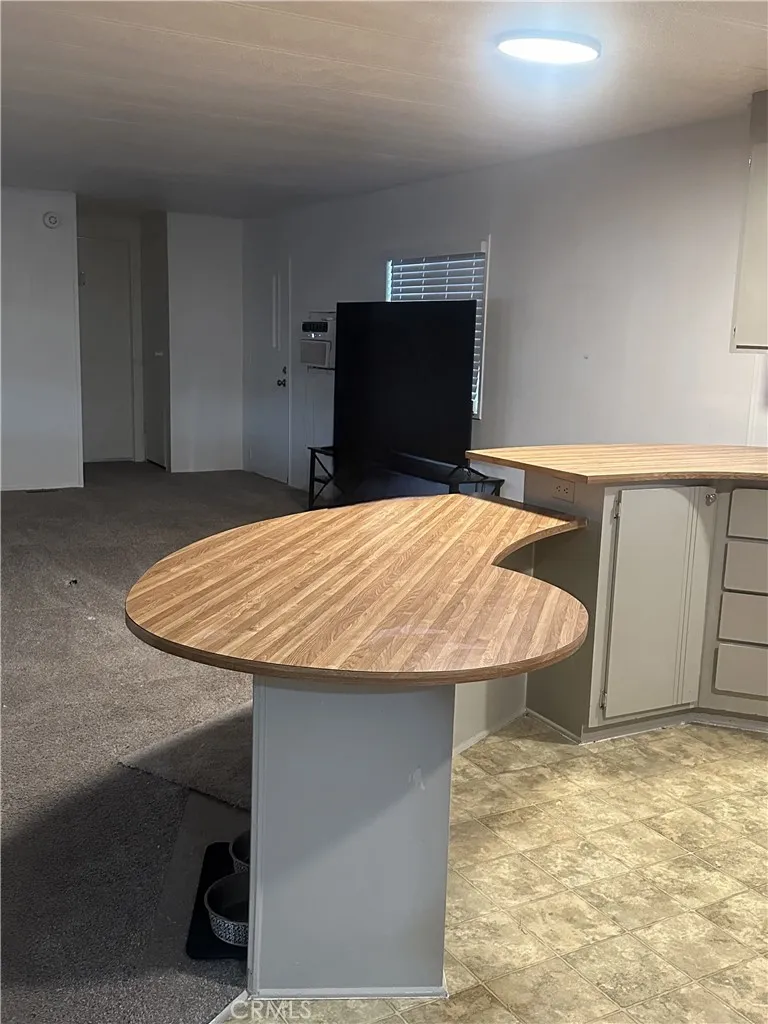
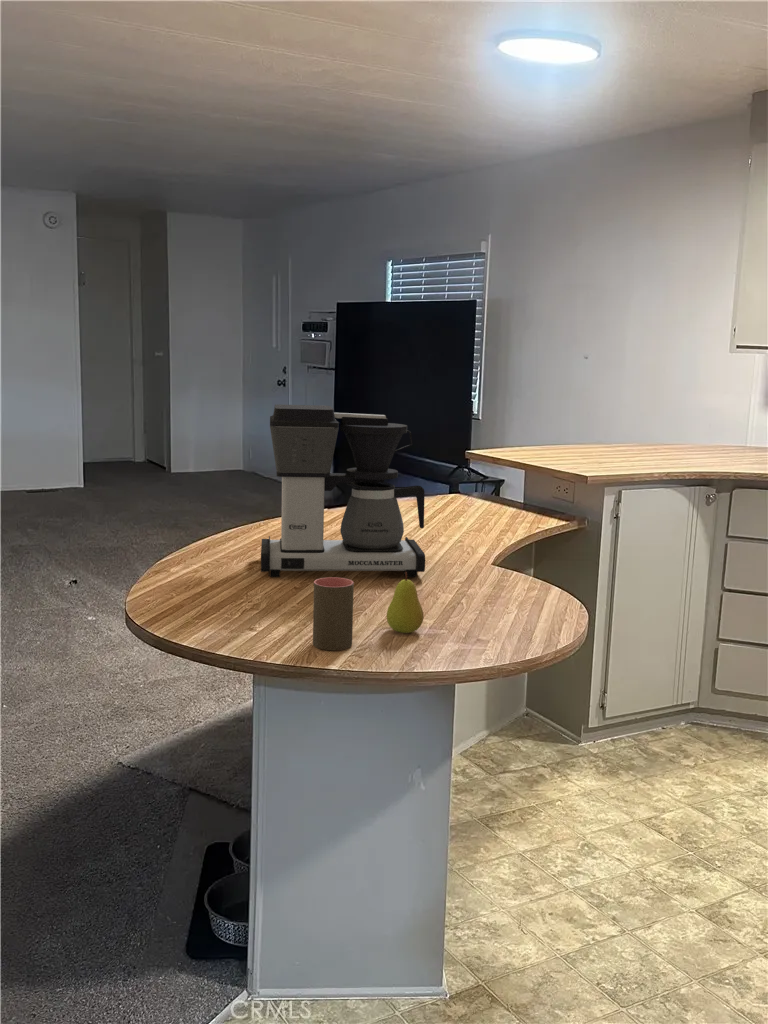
+ cup [312,576,355,651]
+ fruit [386,572,424,634]
+ coffee maker [260,403,426,578]
